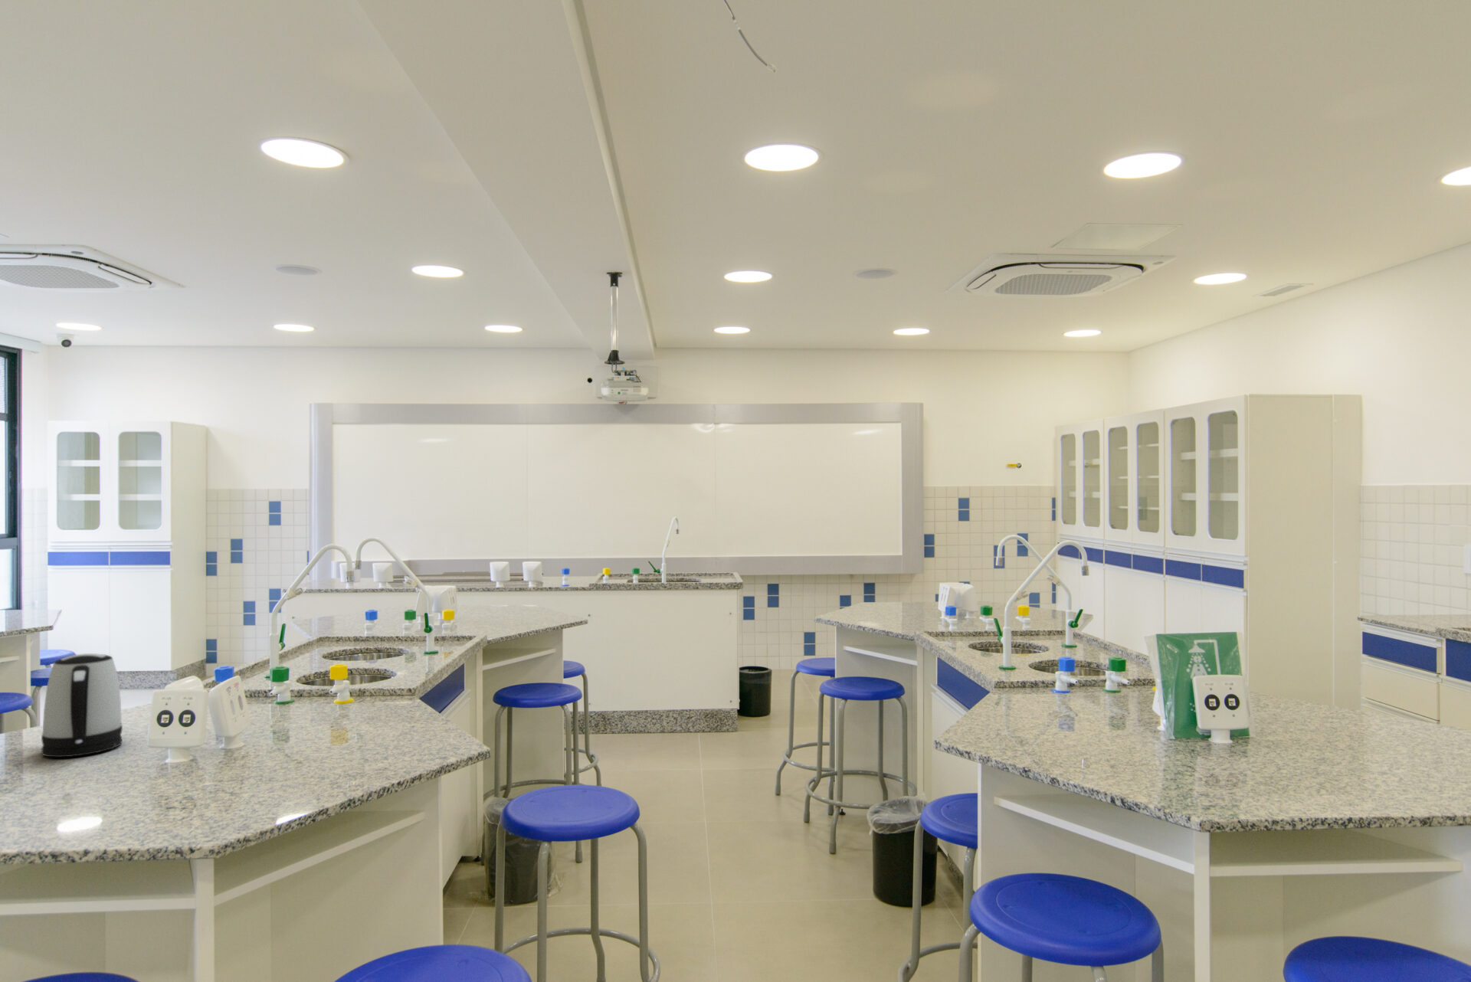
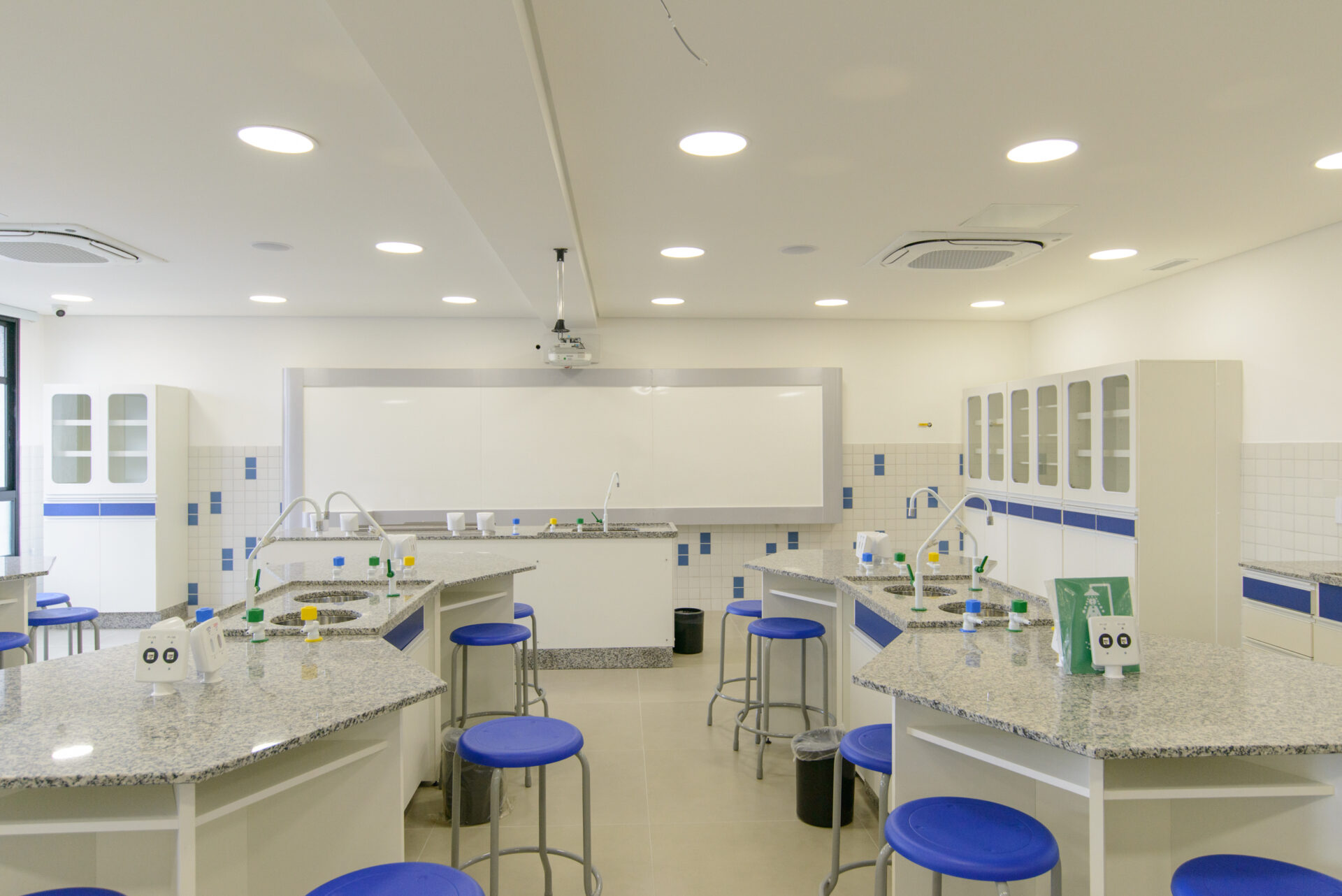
- kettle [41,652,124,758]
